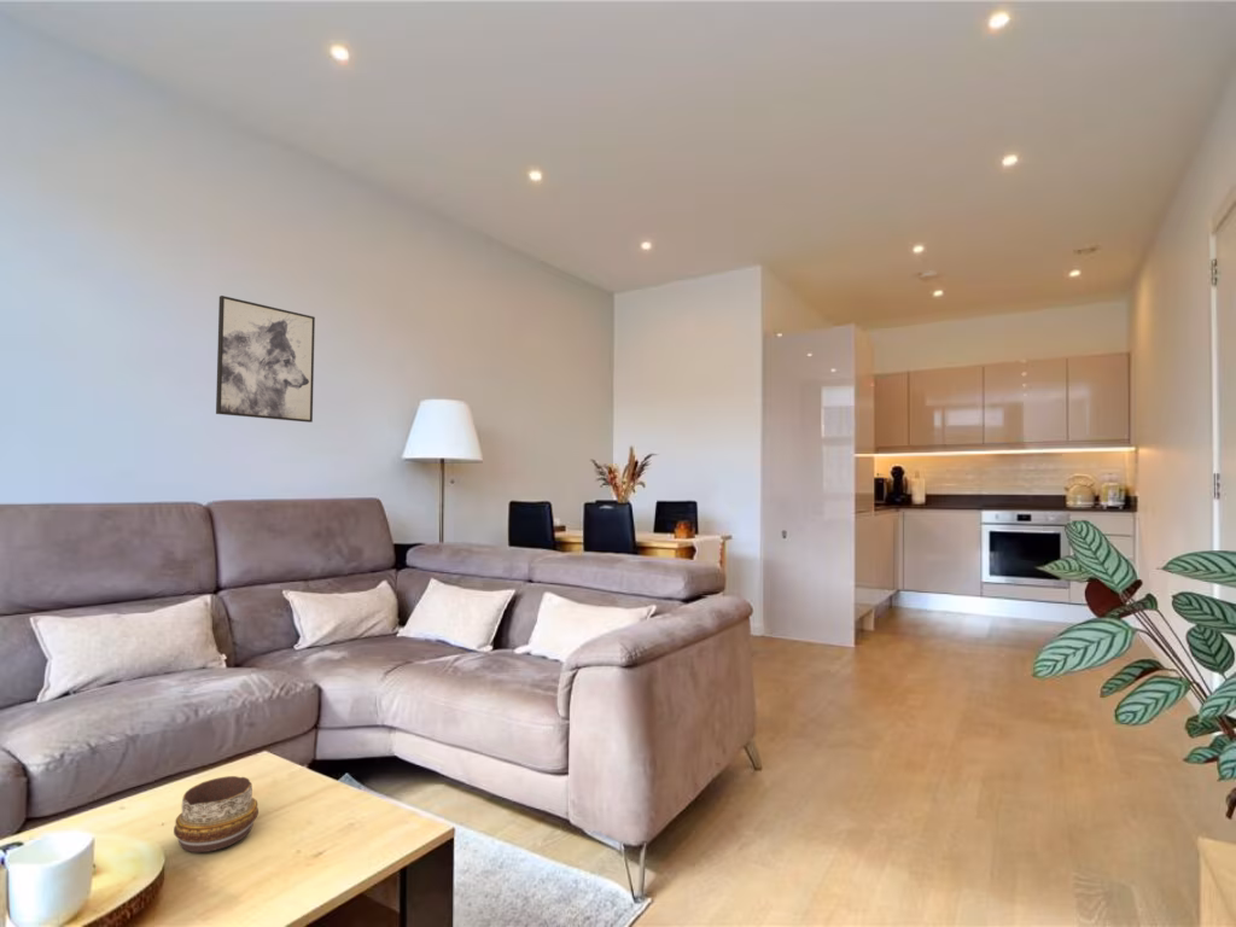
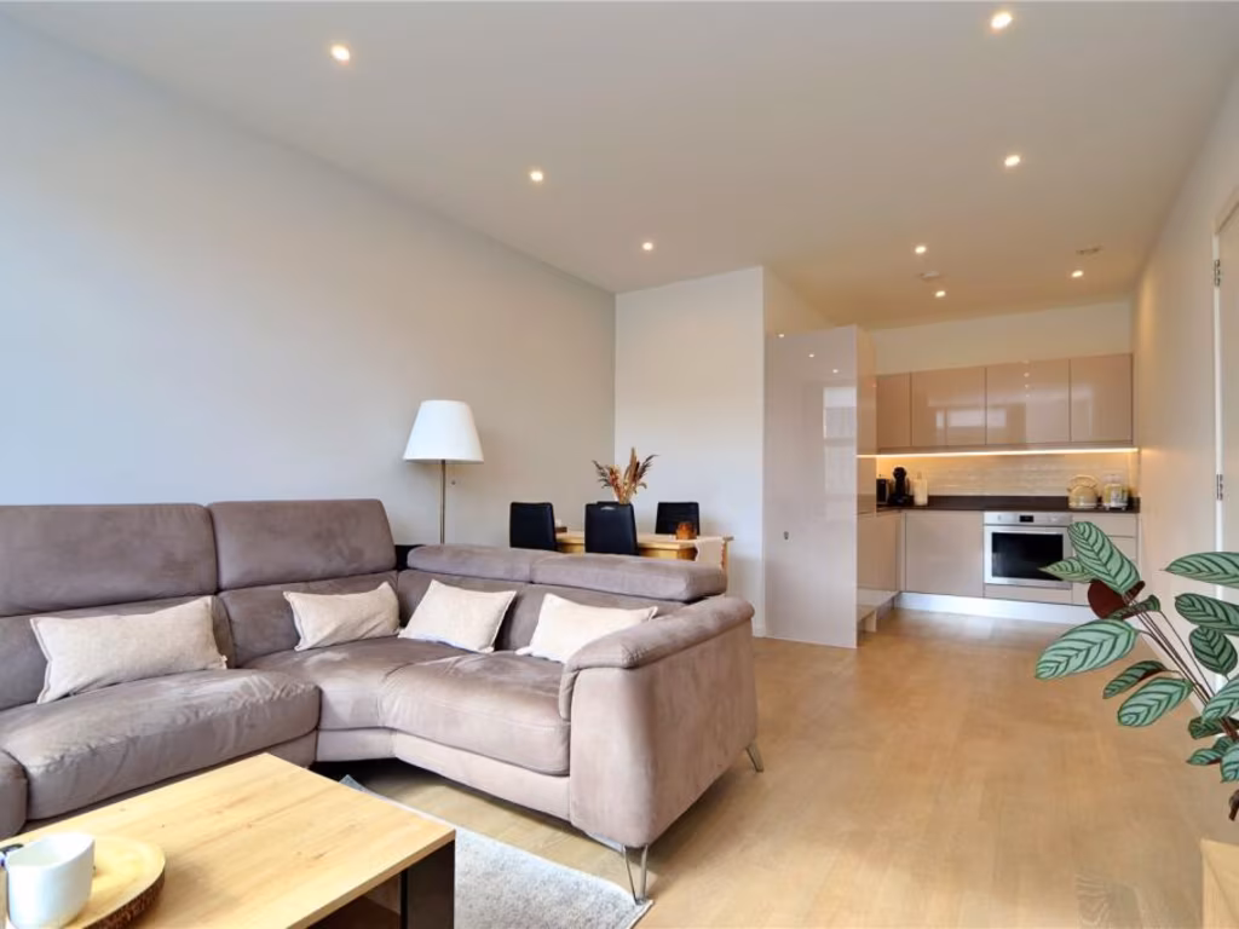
- wall art [215,295,316,424]
- decorative bowl [173,775,260,853]
